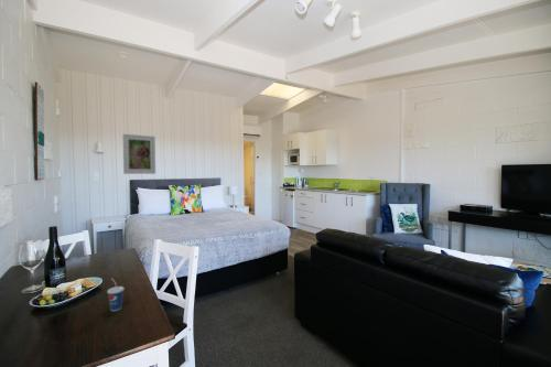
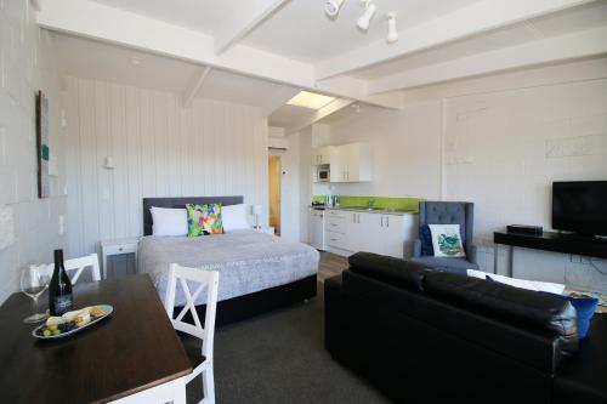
- cup [106,277,126,312]
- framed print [122,133,156,175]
